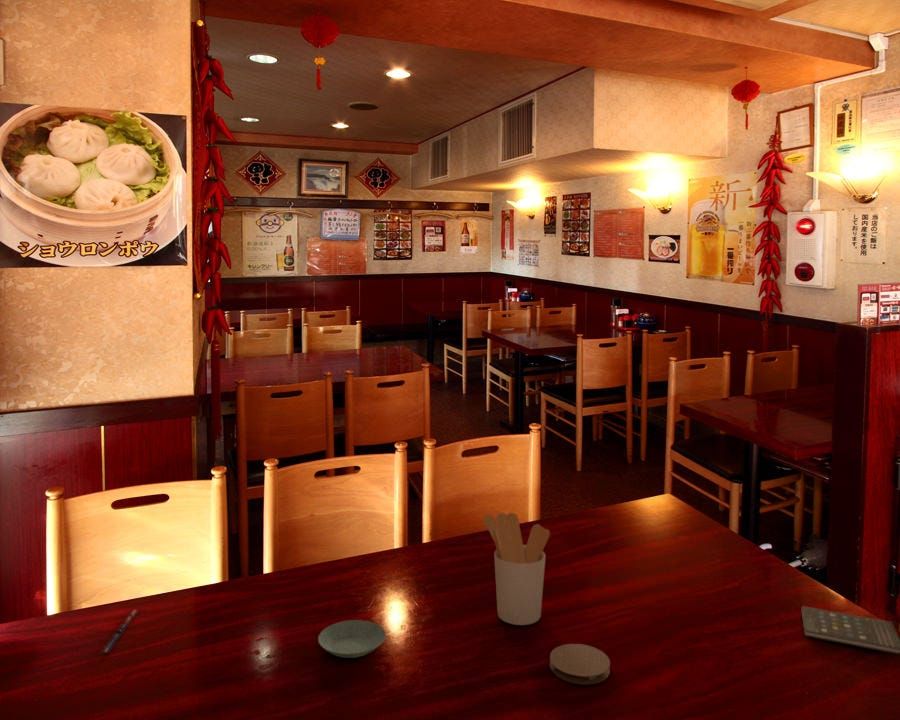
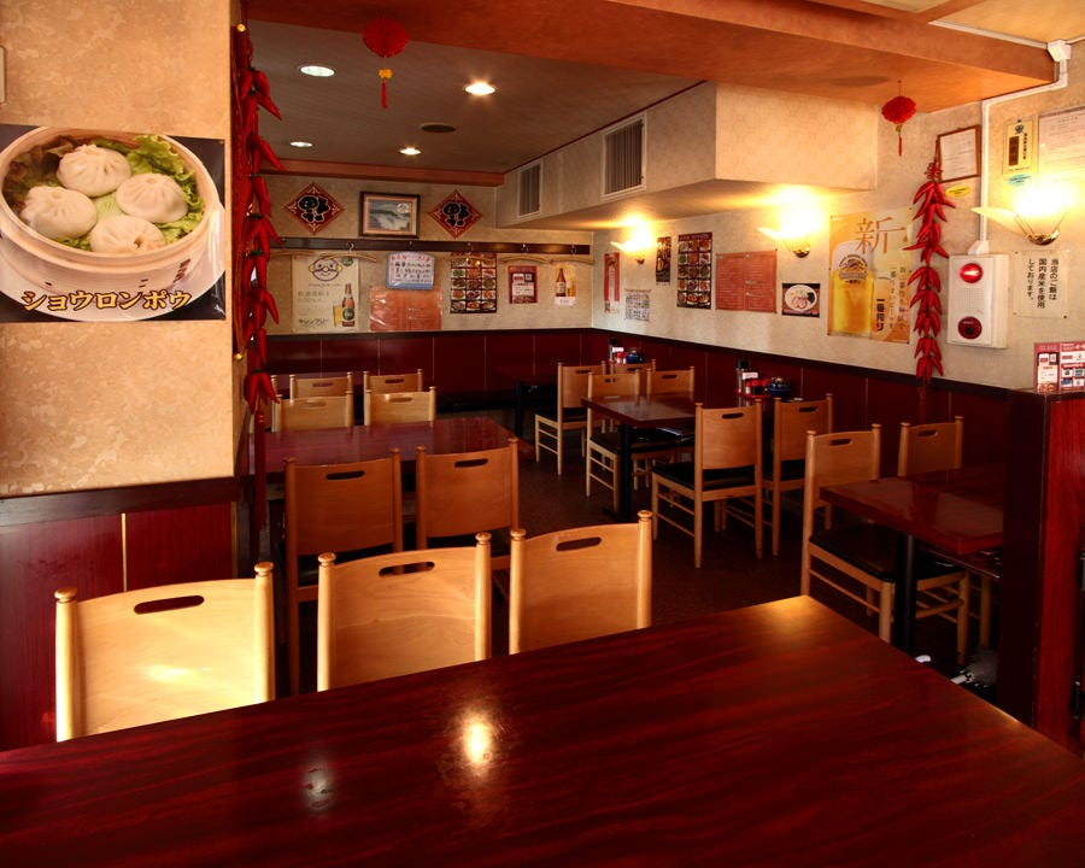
- saucer [317,619,387,659]
- smartphone [801,605,900,656]
- pen [100,609,138,654]
- coaster [549,643,611,685]
- utensil holder [482,512,551,626]
